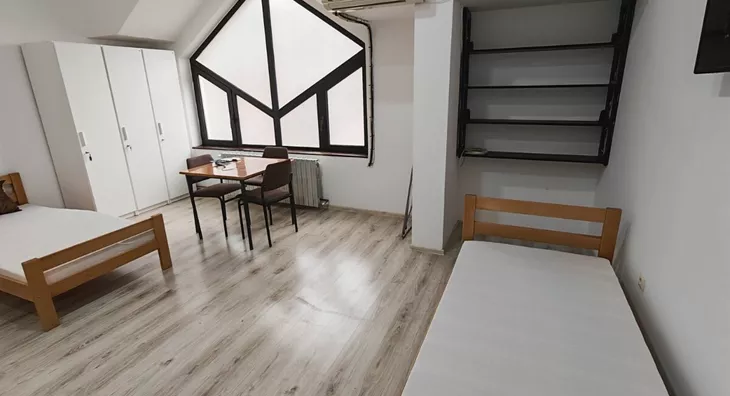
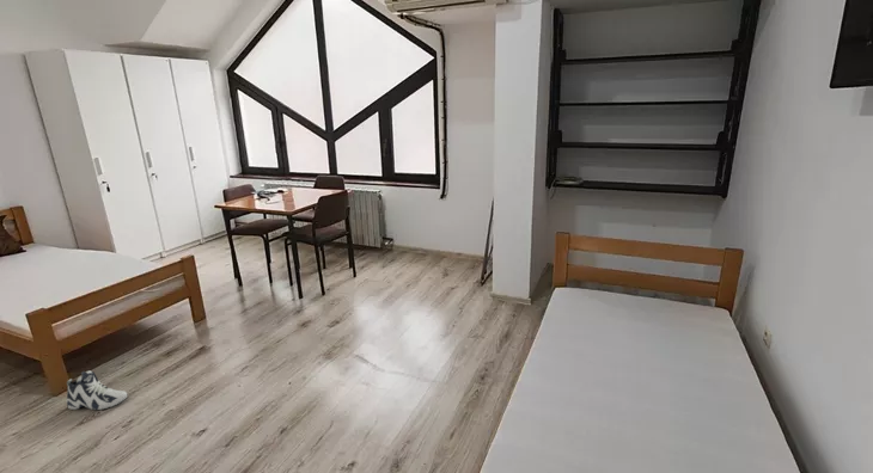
+ sneaker [66,369,129,411]
